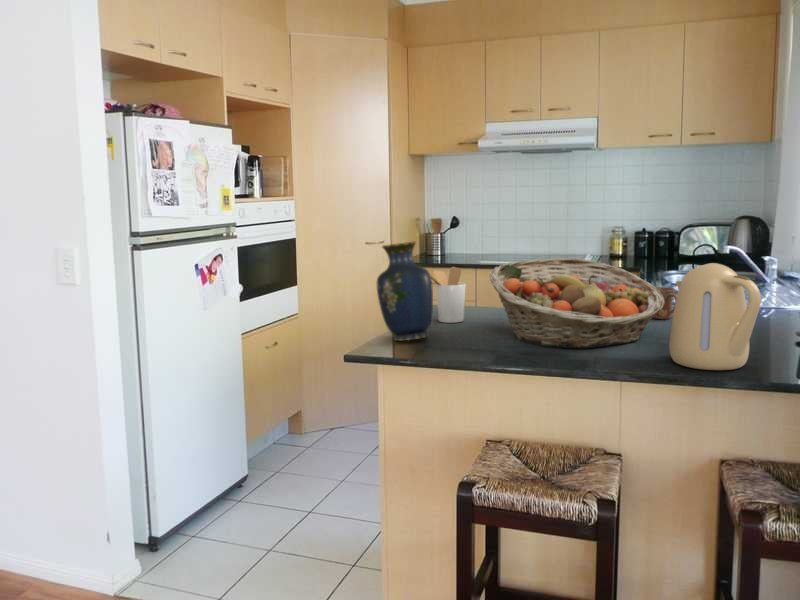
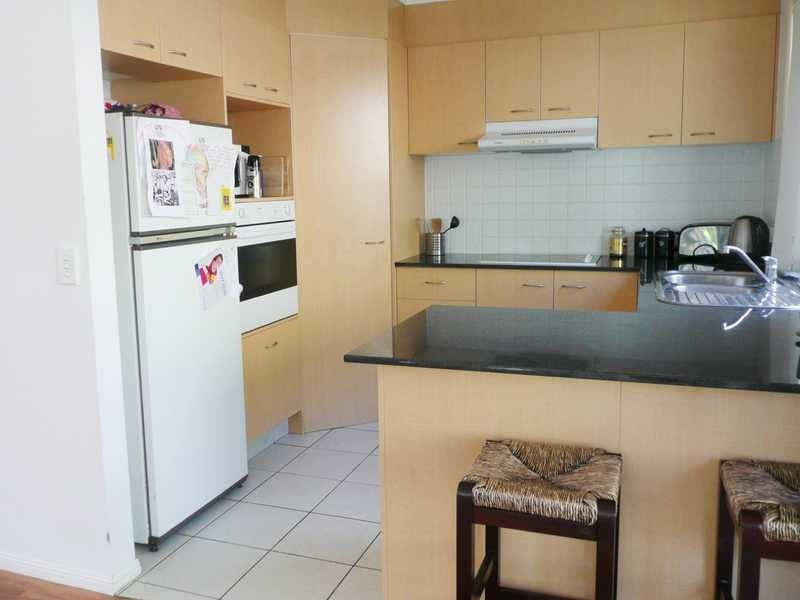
- utensil holder [430,266,467,324]
- vase [376,240,434,342]
- fruit basket [488,257,665,349]
- kettle [668,262,762,371]
- mug [652,286,678,320]
